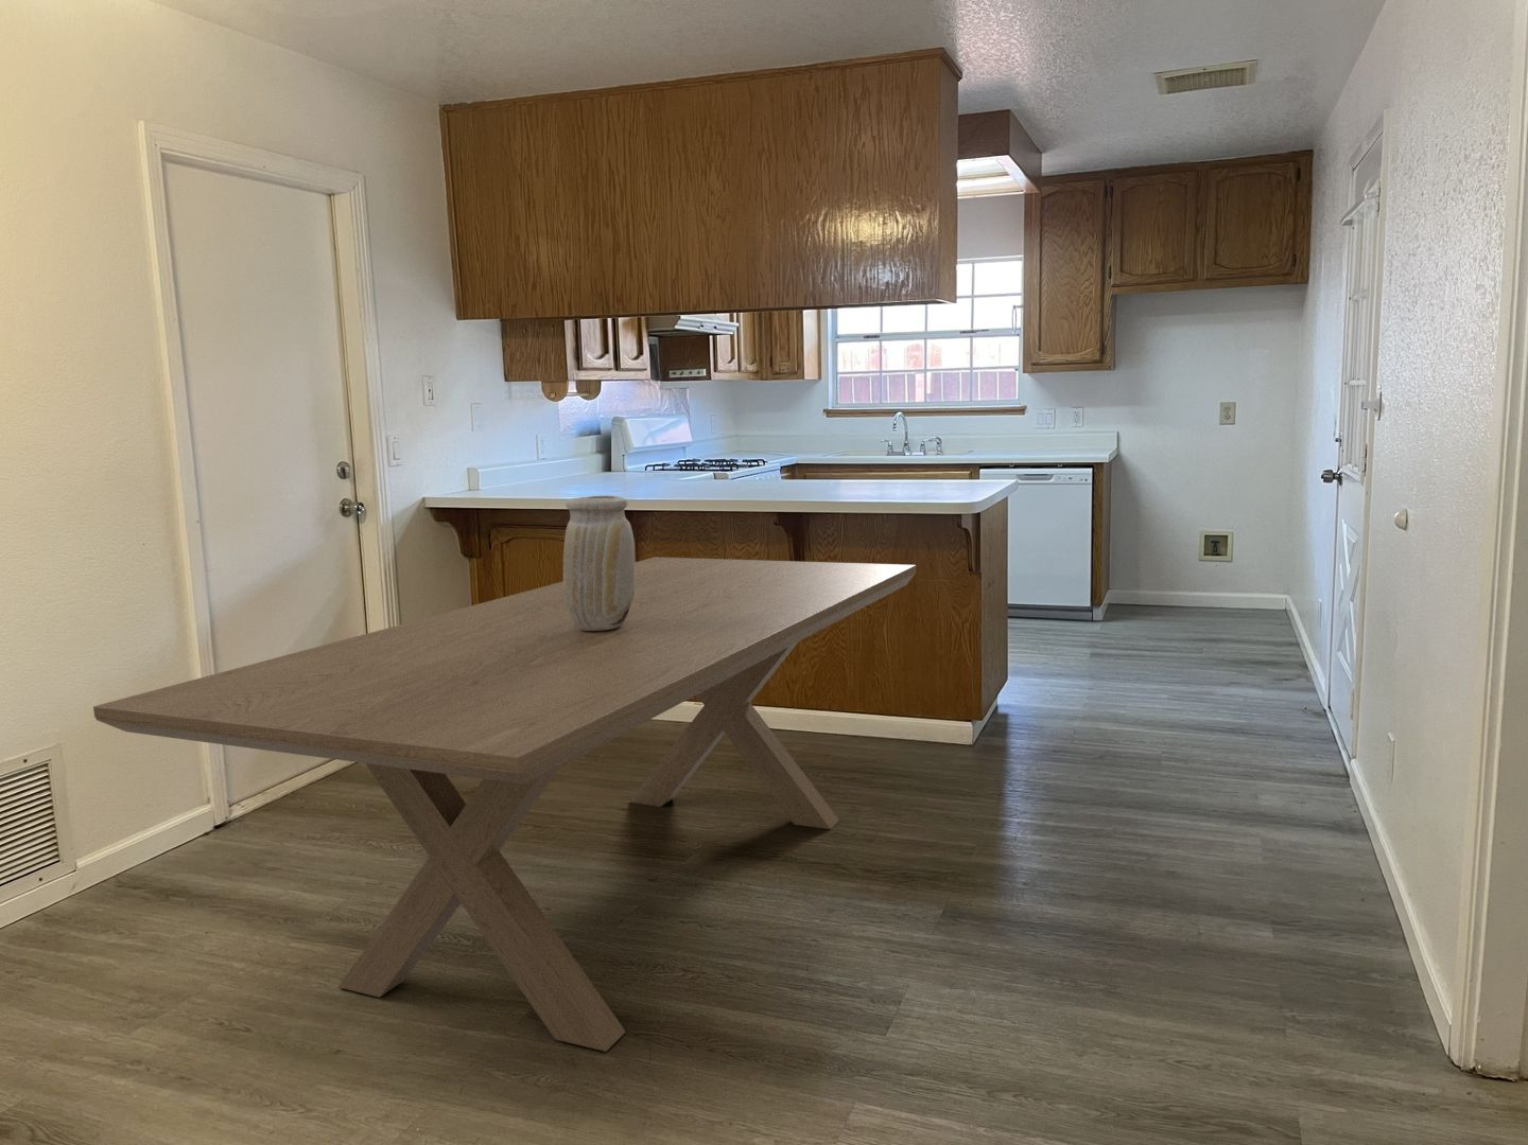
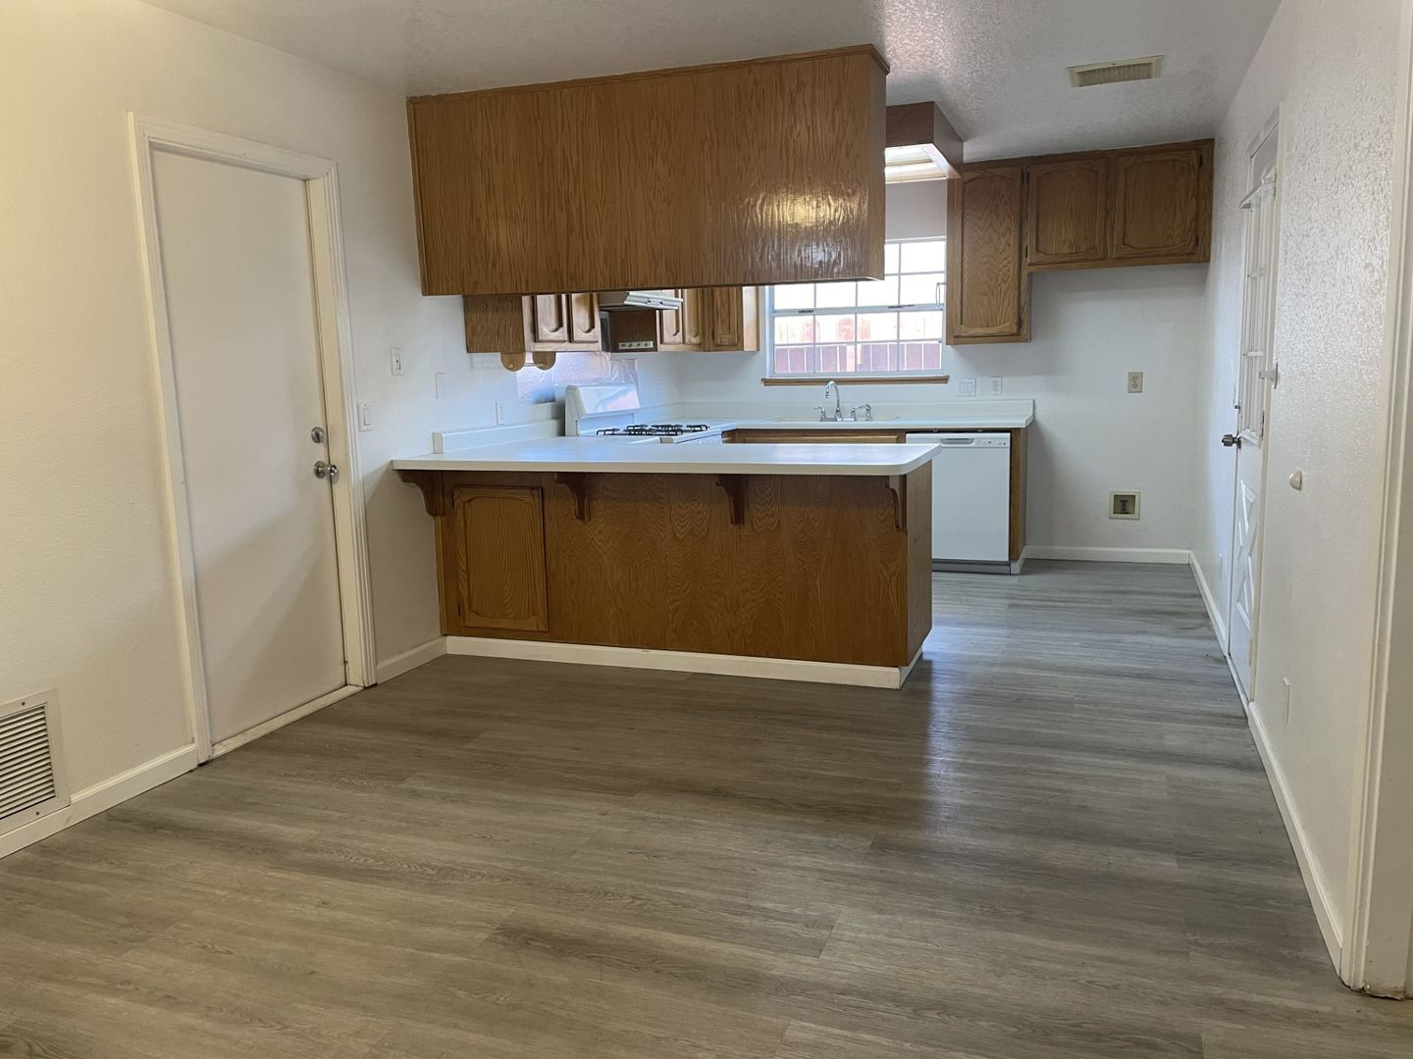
- dining table [93,557,917,1052]
- vase [562,496,635,630]
